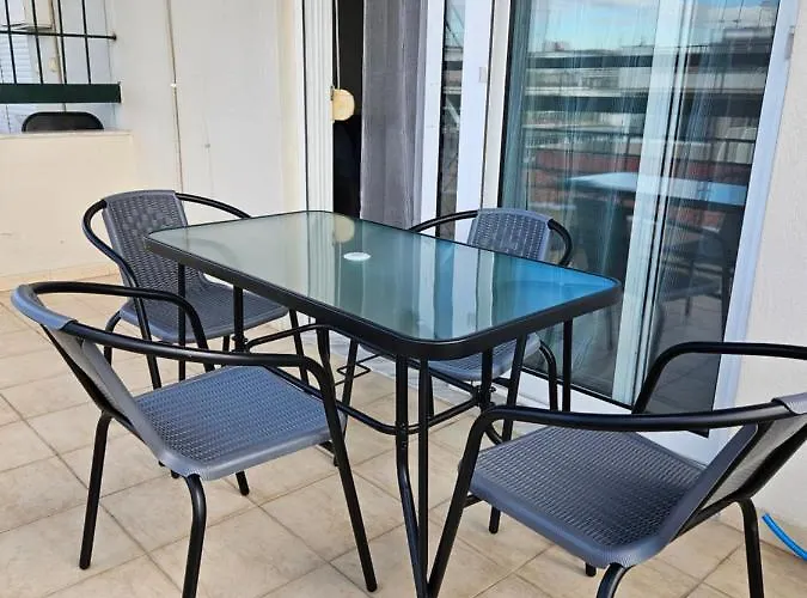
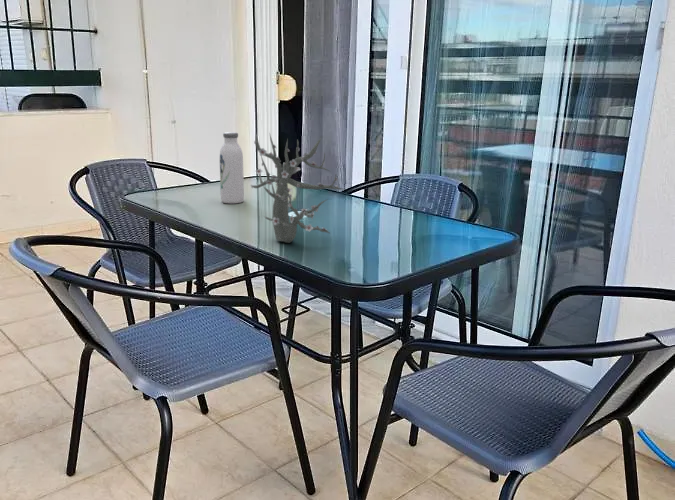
+ water bottle [219,131,245,204]
+ plant [249,130,347,244]
